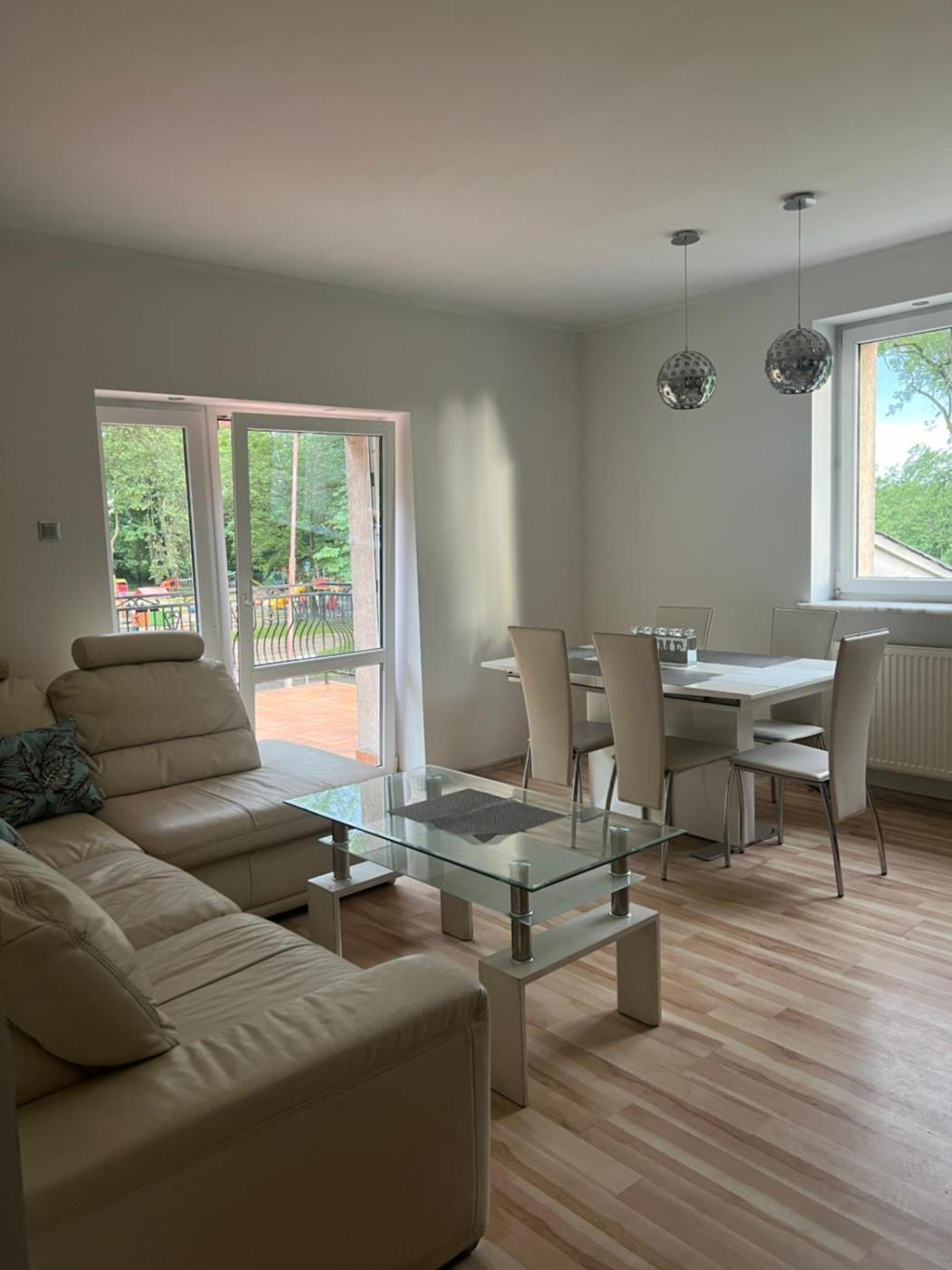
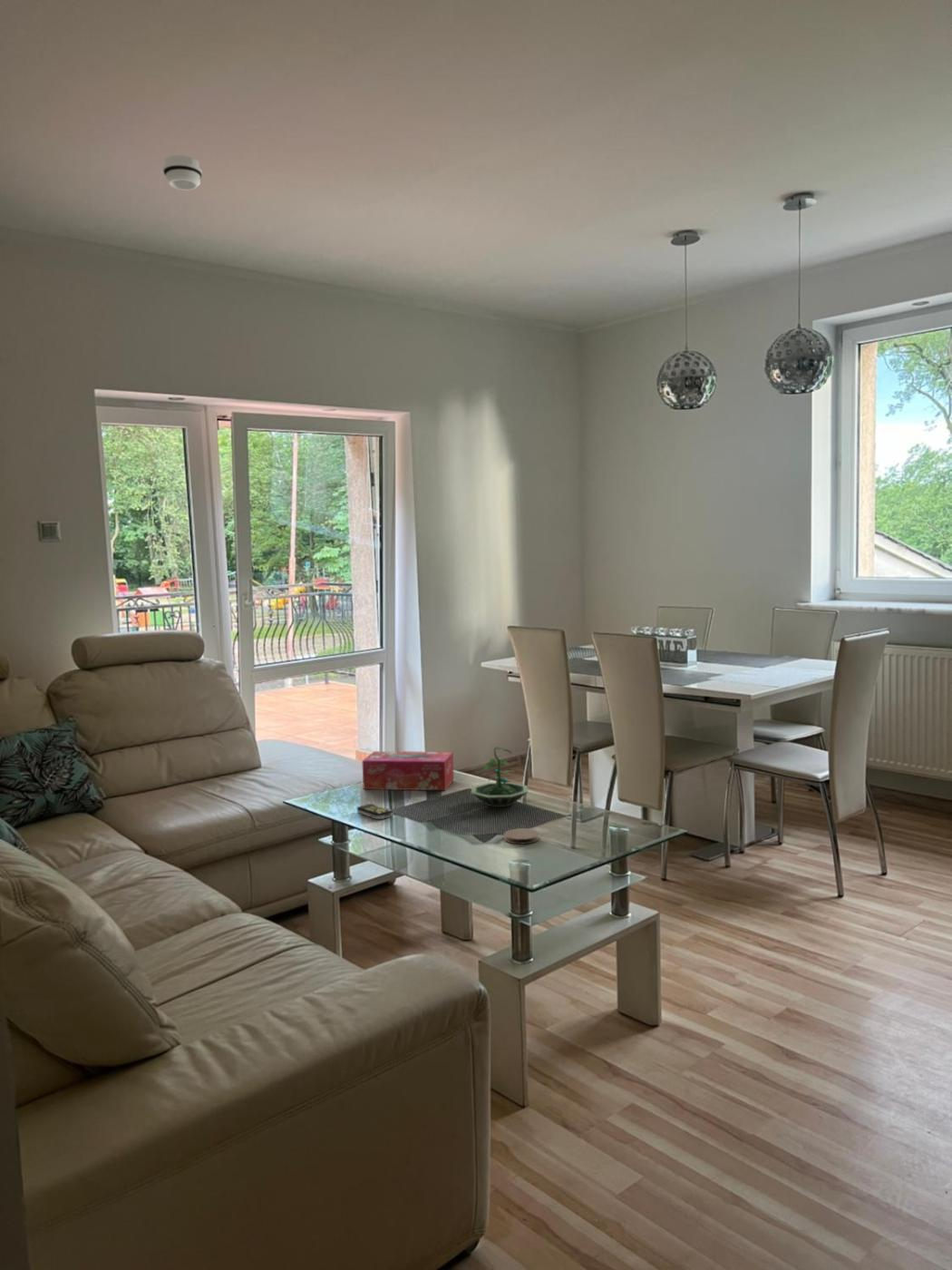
+ remote control [356,803,393,820]
+ tissue box [361,750,455,791]
+ coaster [503,827,540,845]
+ smoke detector [162,154,203,190]
+ terrarium [471,746,529,808]
